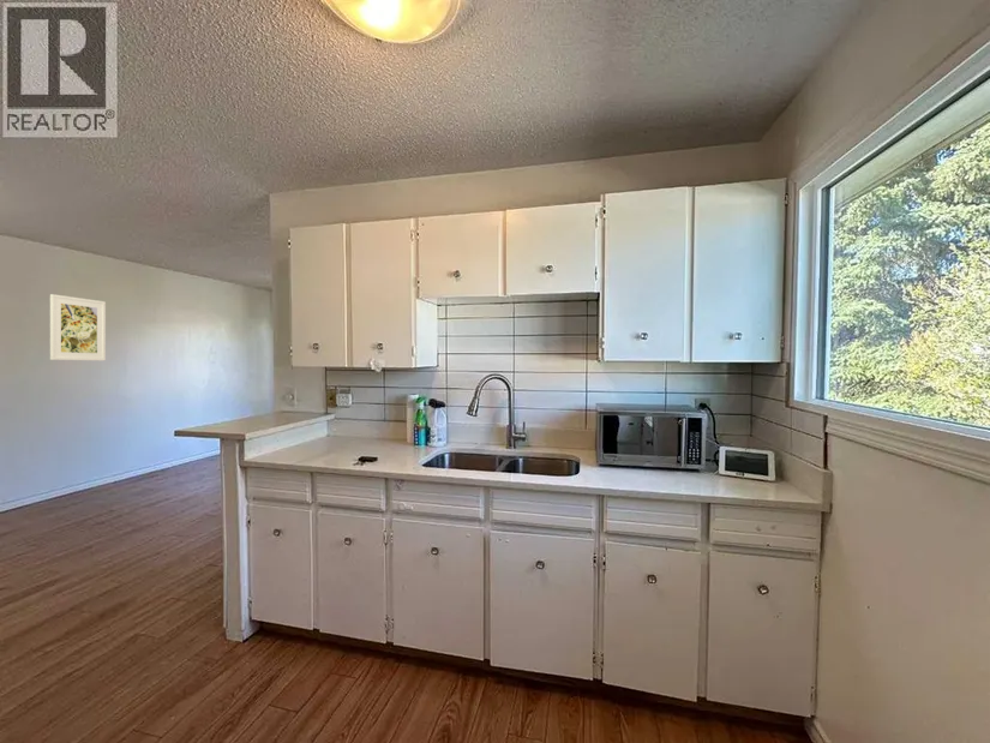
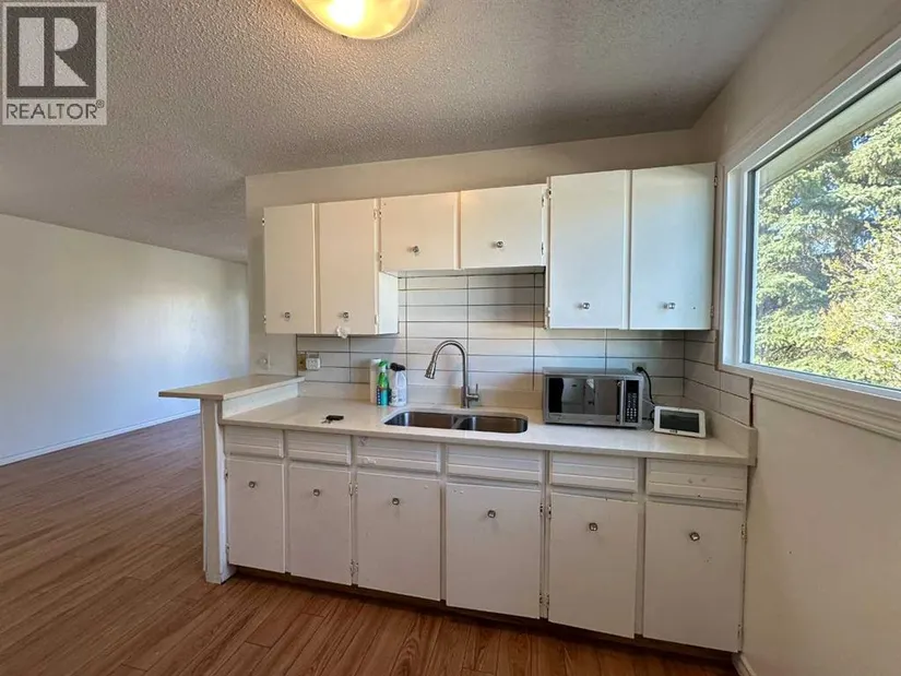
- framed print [49,293,107,361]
